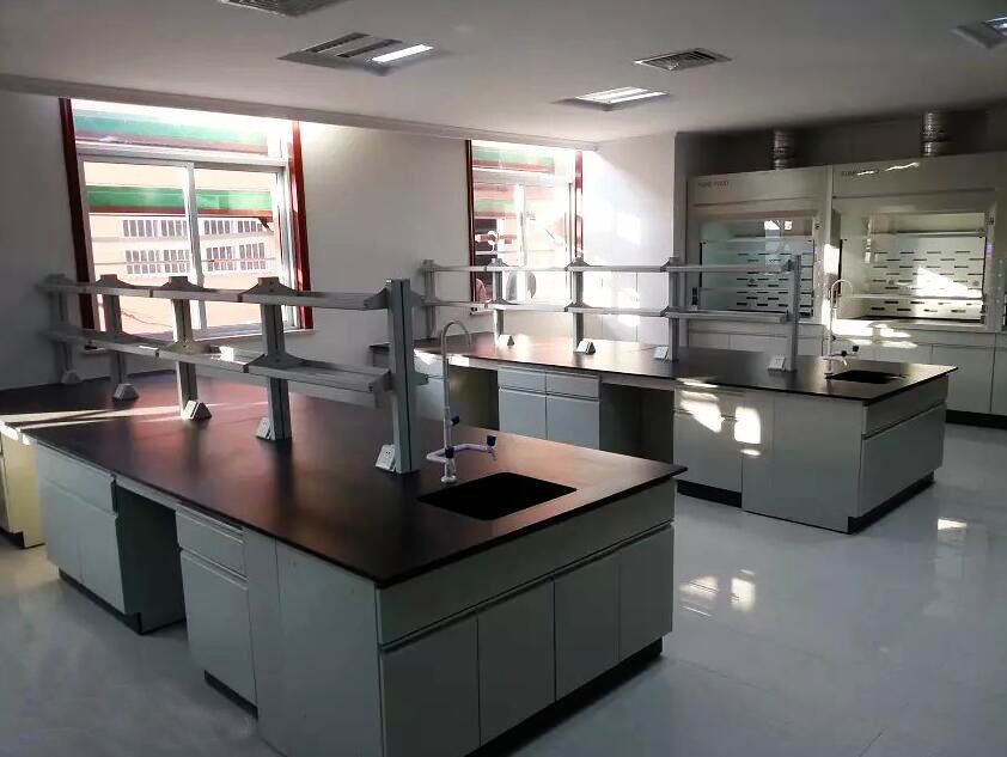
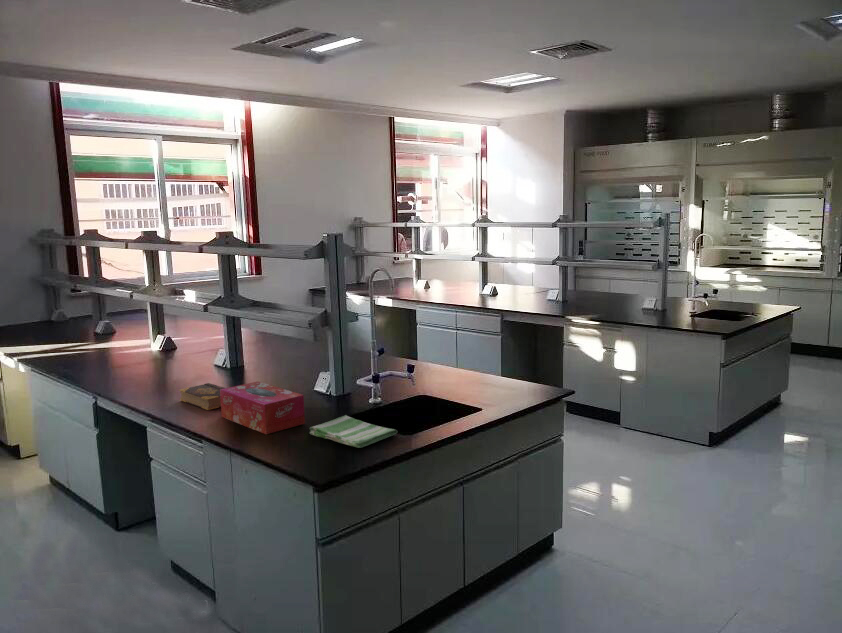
+ book [179,382,226,411]
+ dish towel [308,414,398,449]
+ tissue box [220,381,306,435]
